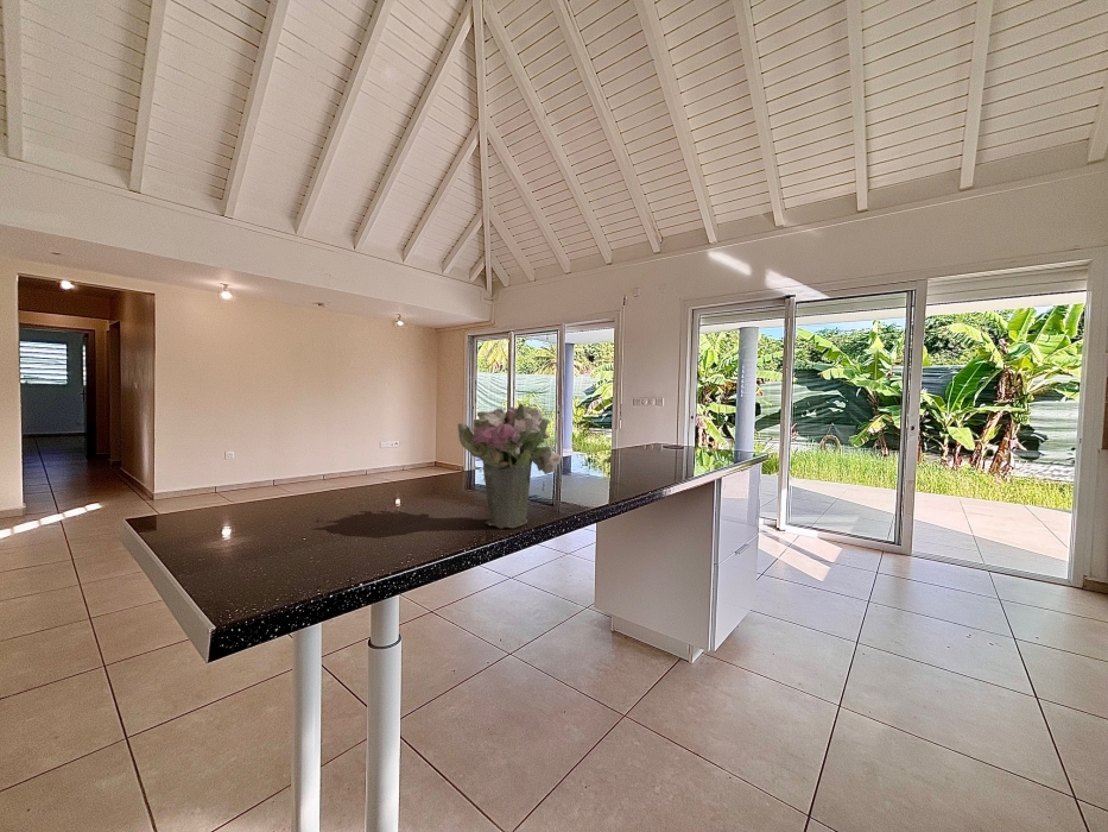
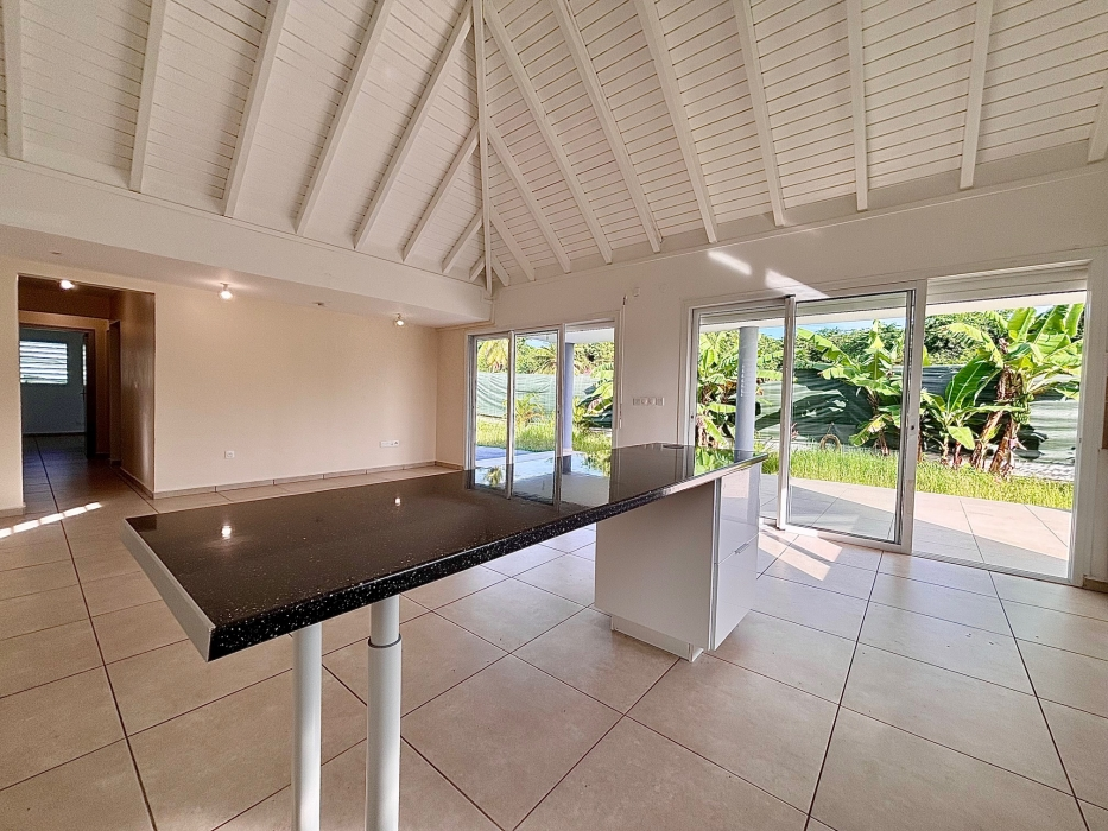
- flower bouquet [457,403,562,530]
